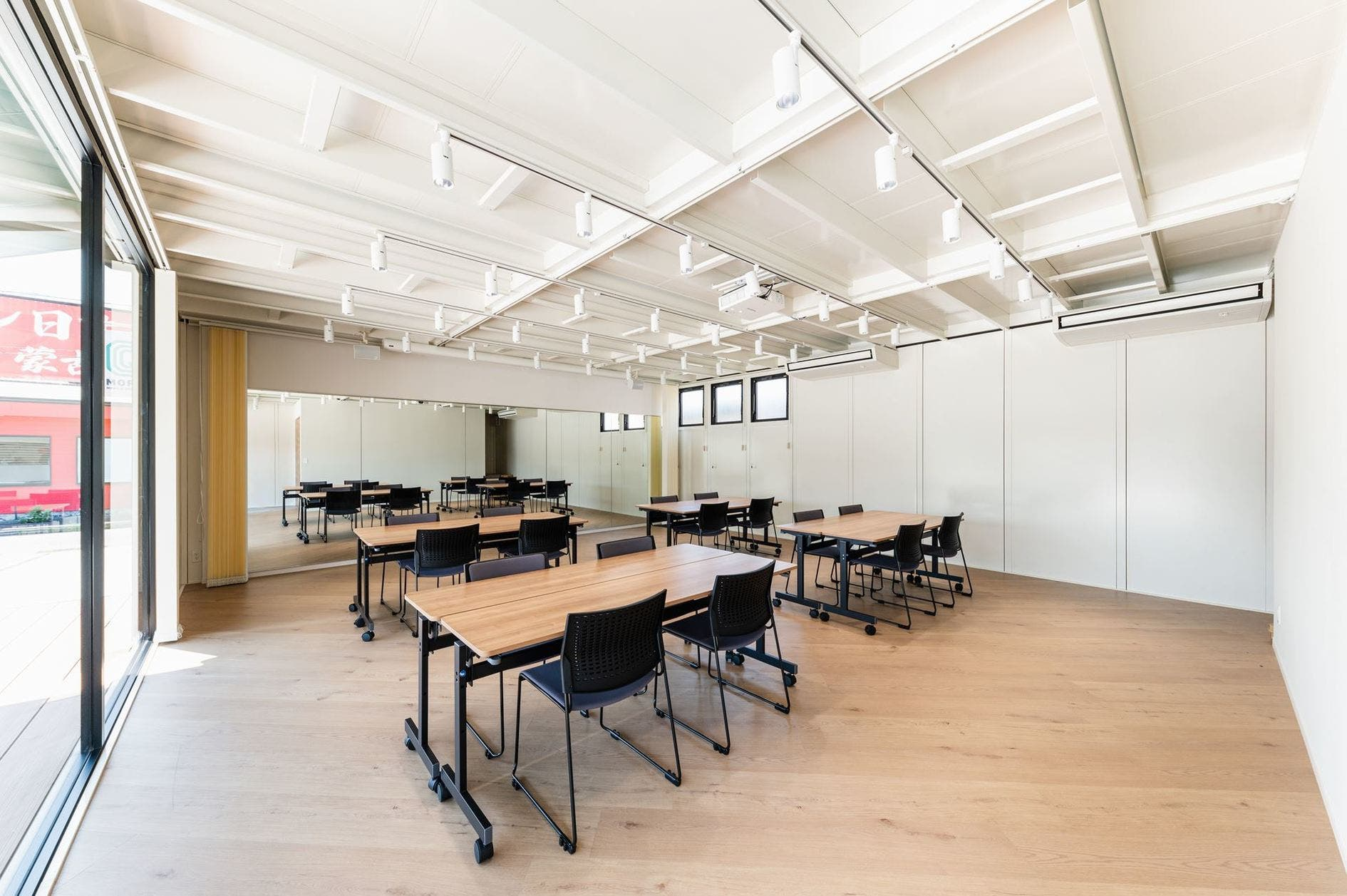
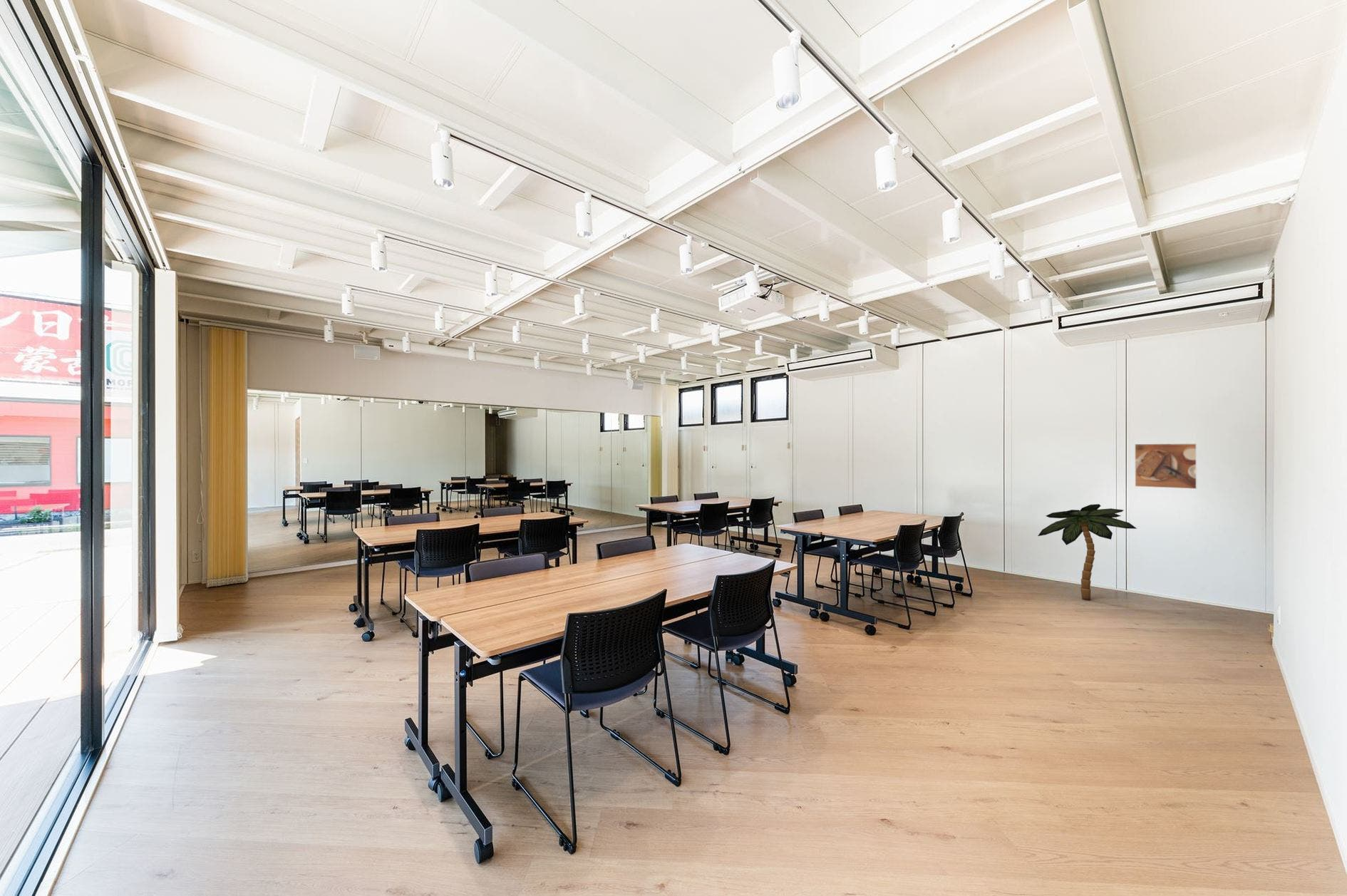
+ palm tree [1037,503,1137,601]
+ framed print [1134,443,1197,490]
